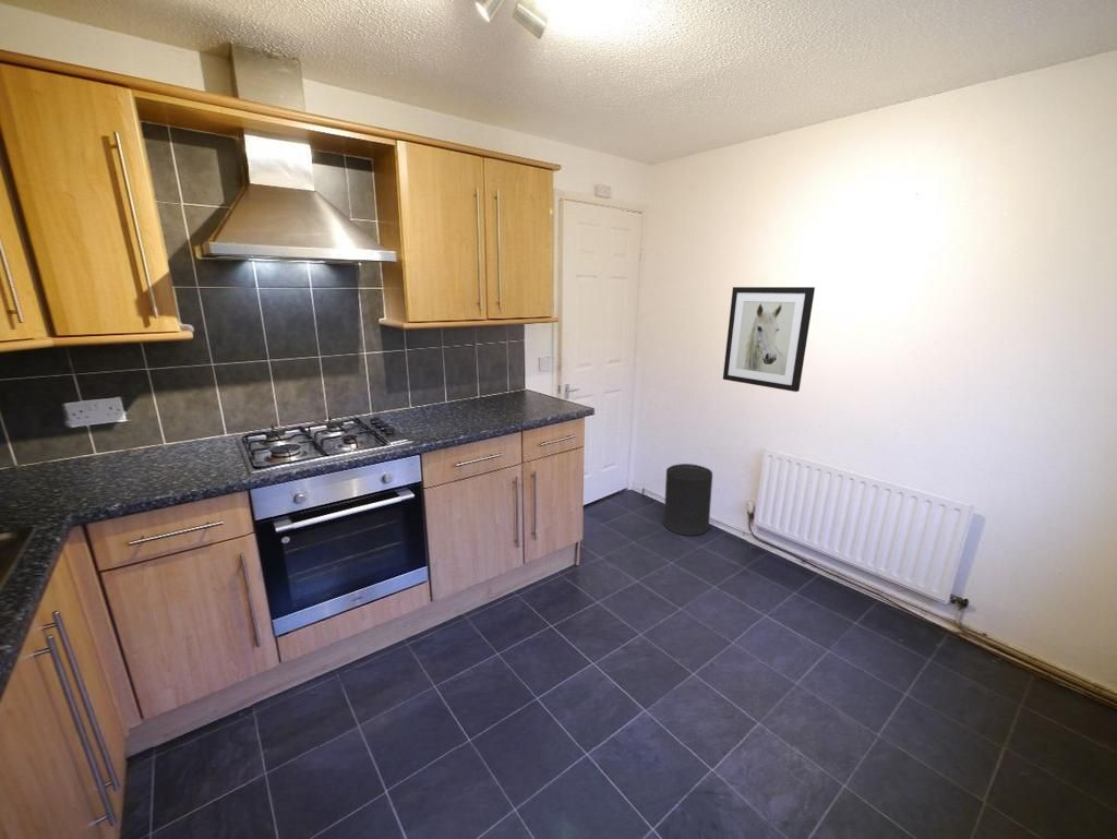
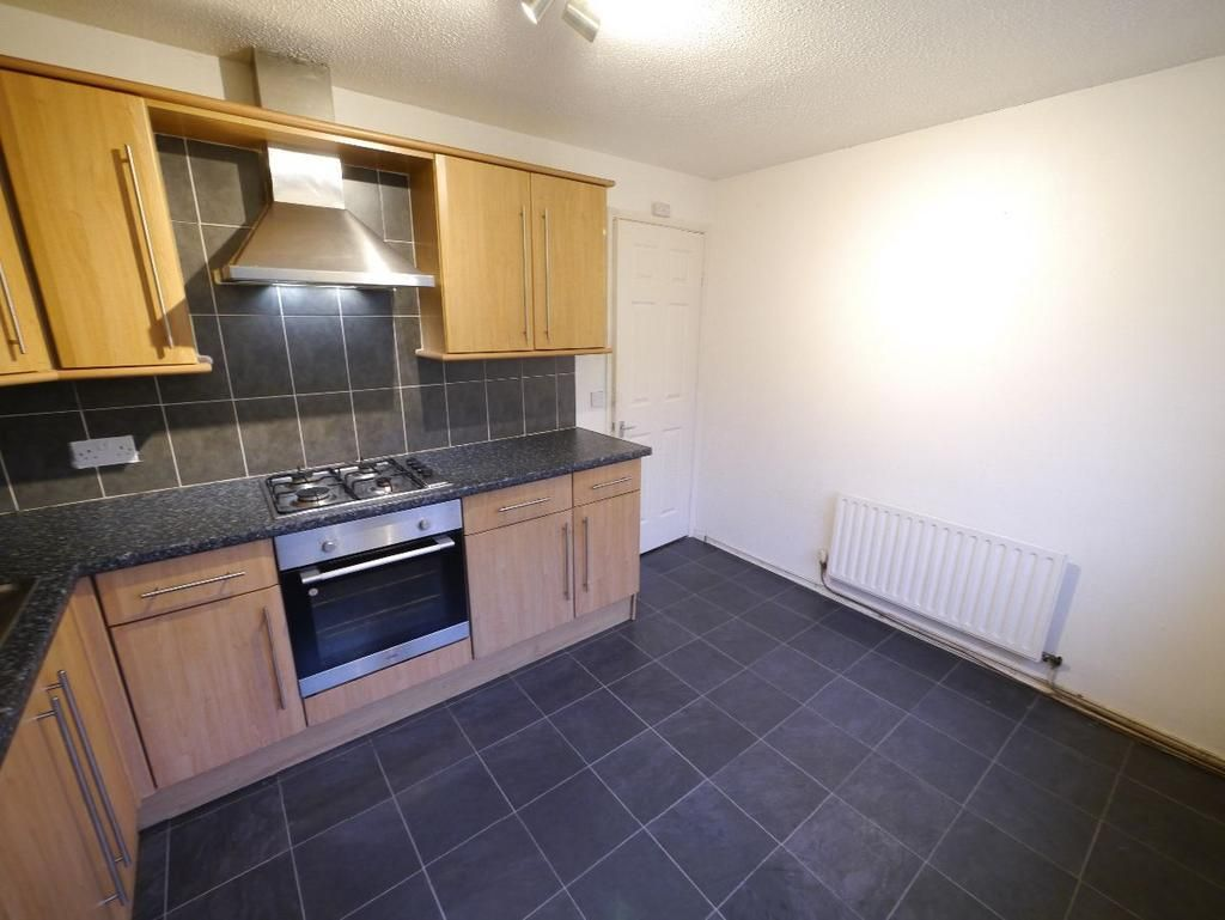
- wall art [722,286,816,393]
- trash can [663,463,713,537]
